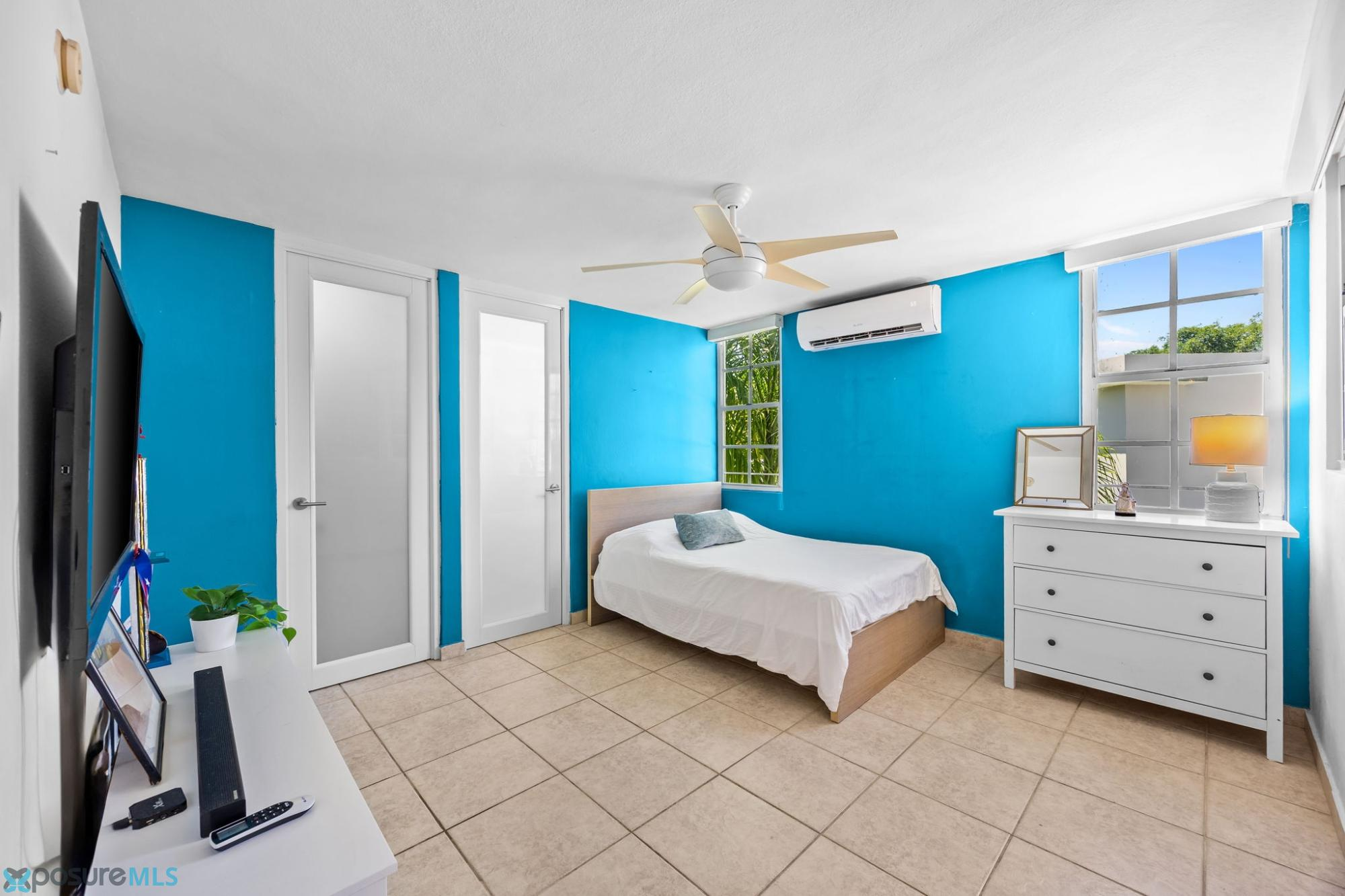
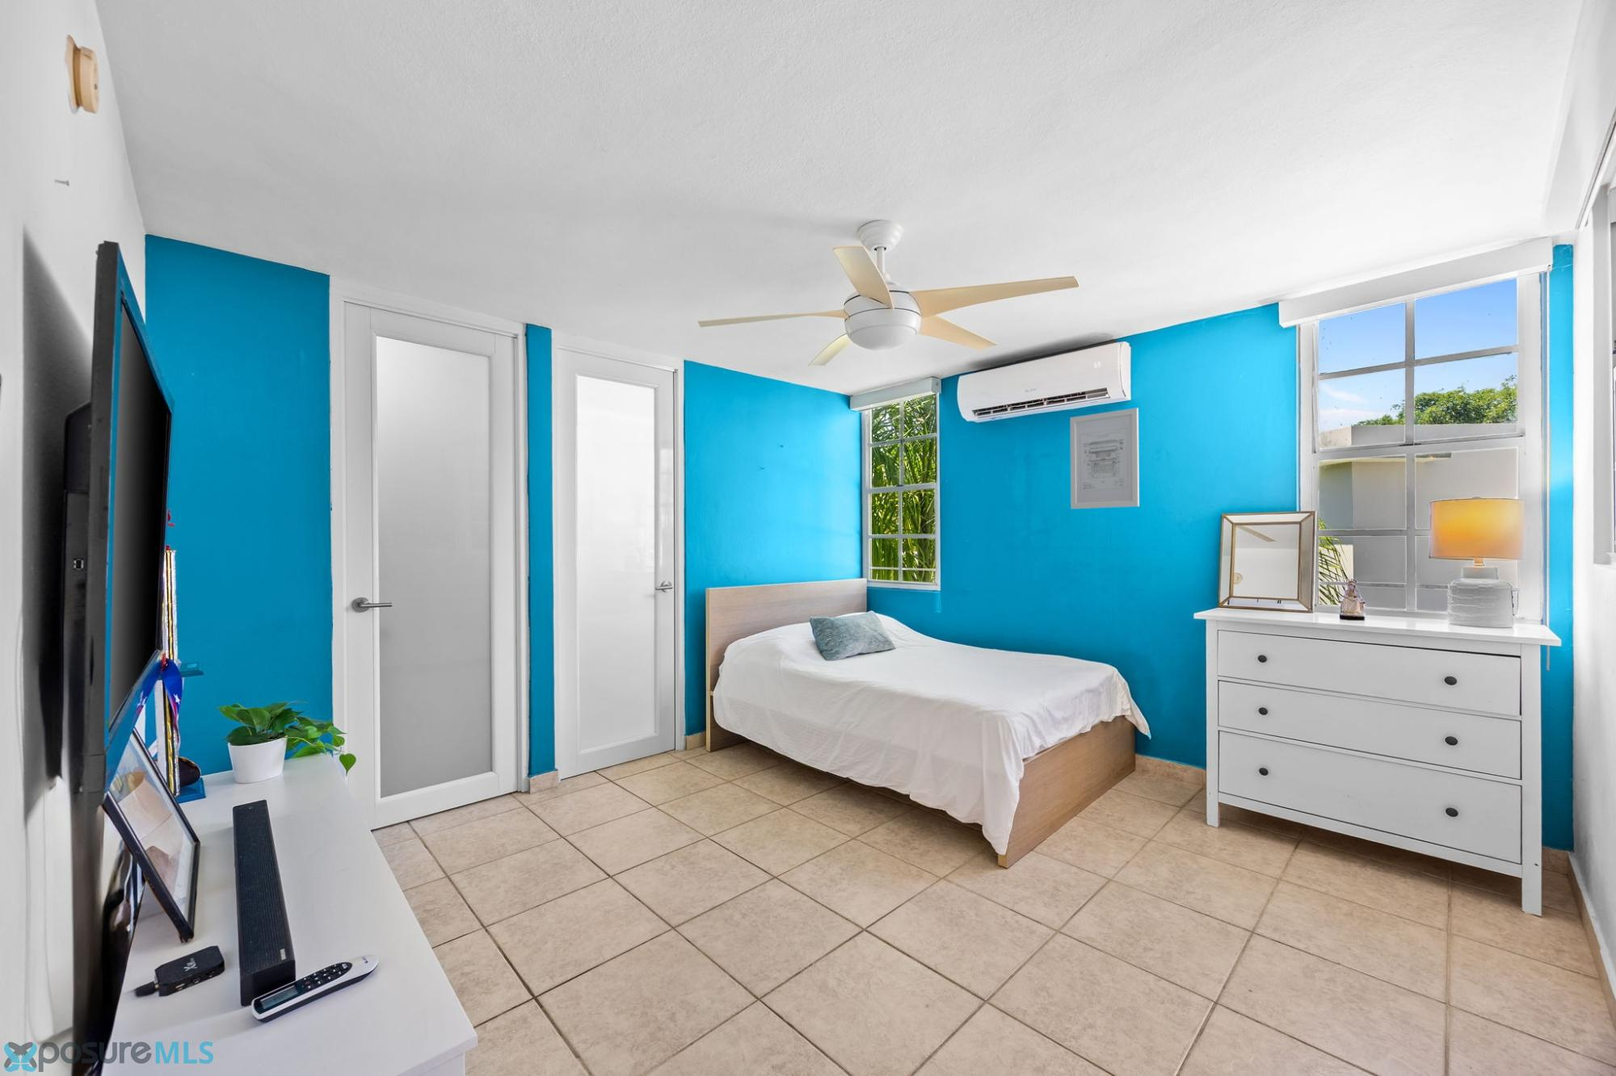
+ wall art [1069,407,1140,509]
